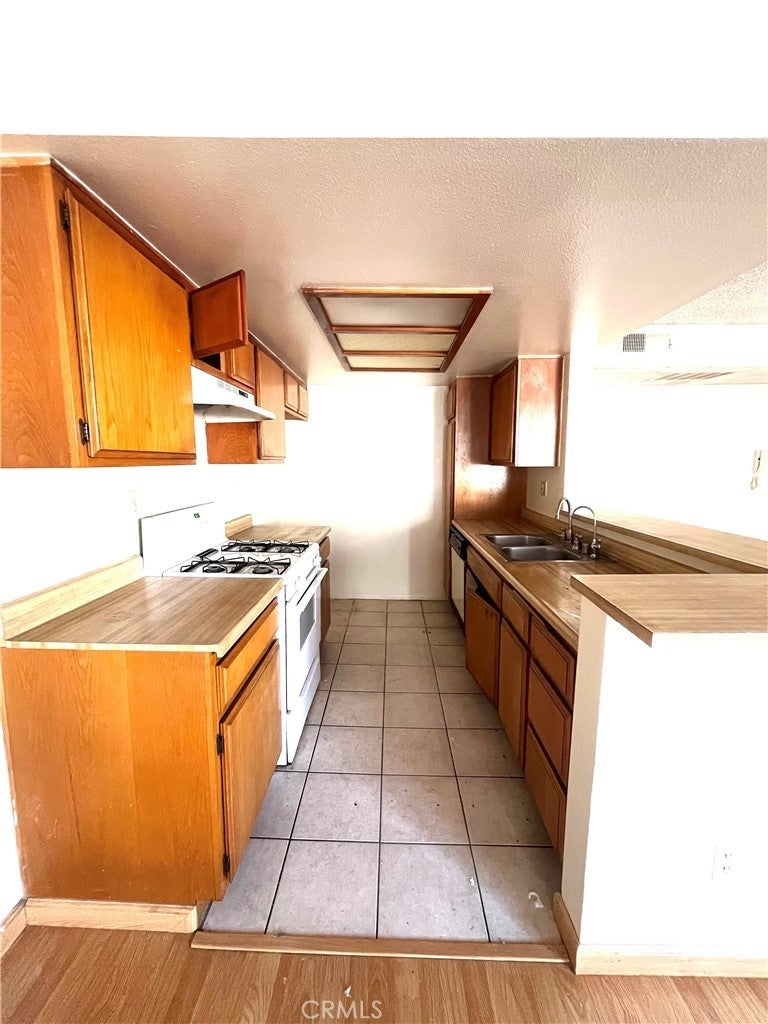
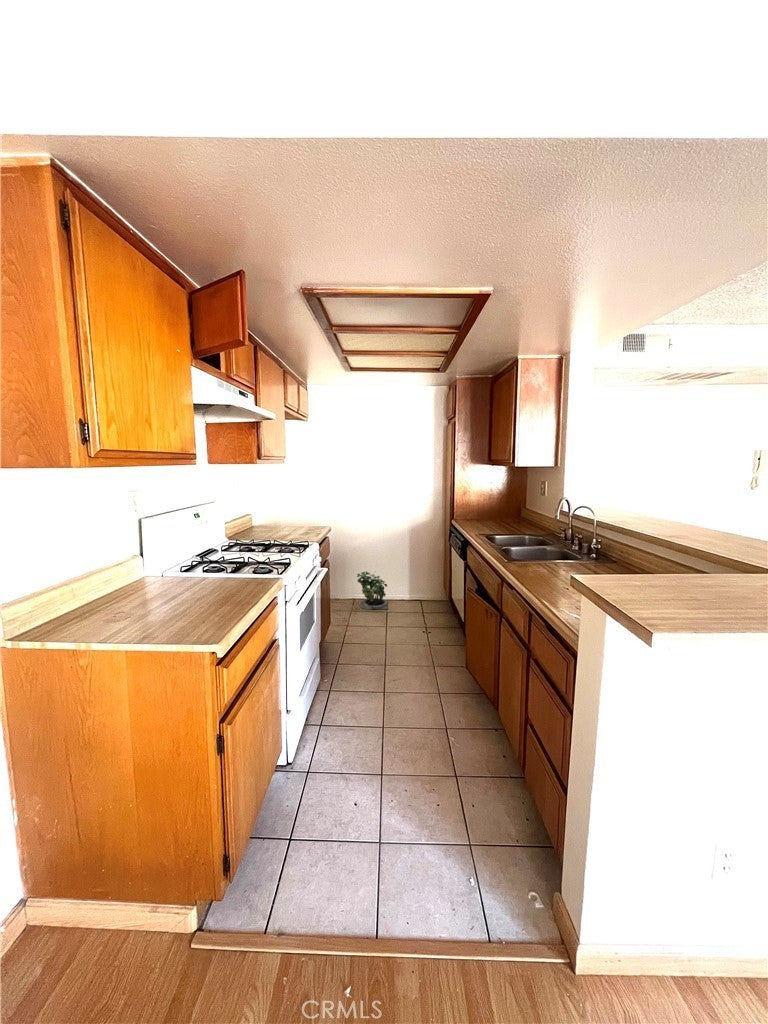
+ potted plant [356,570,389,610]
